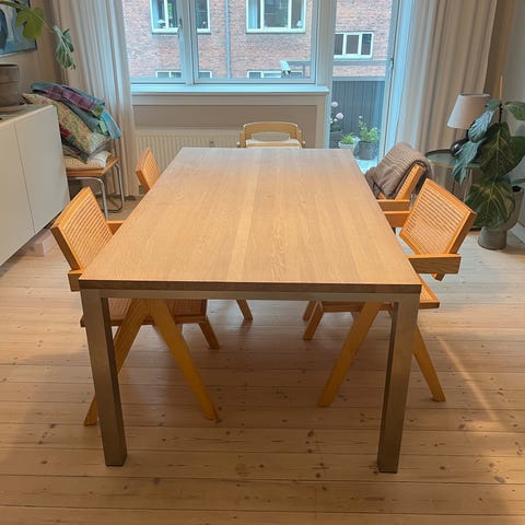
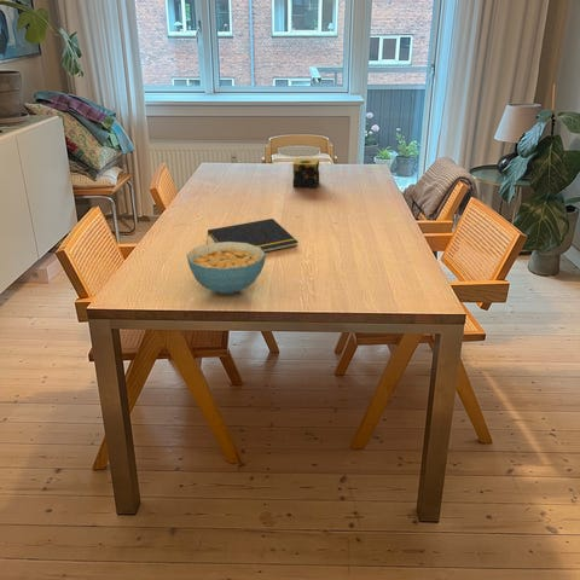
+ cereal bowl [186,242,267,295]
+ notepad [205,218,300,254]
+ candle [291,158,320,188]
